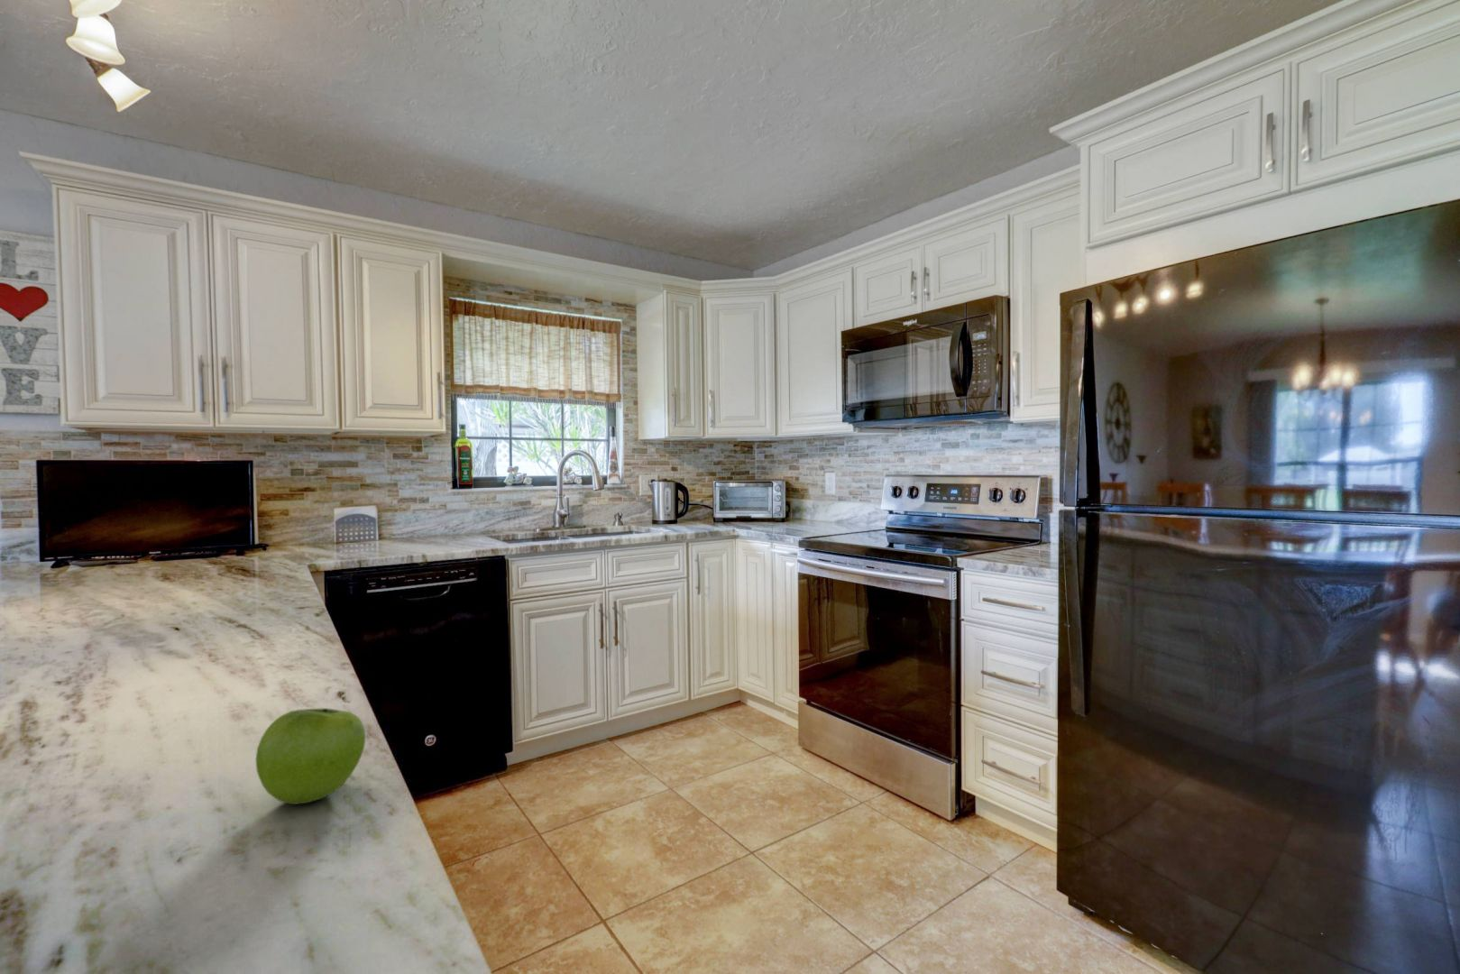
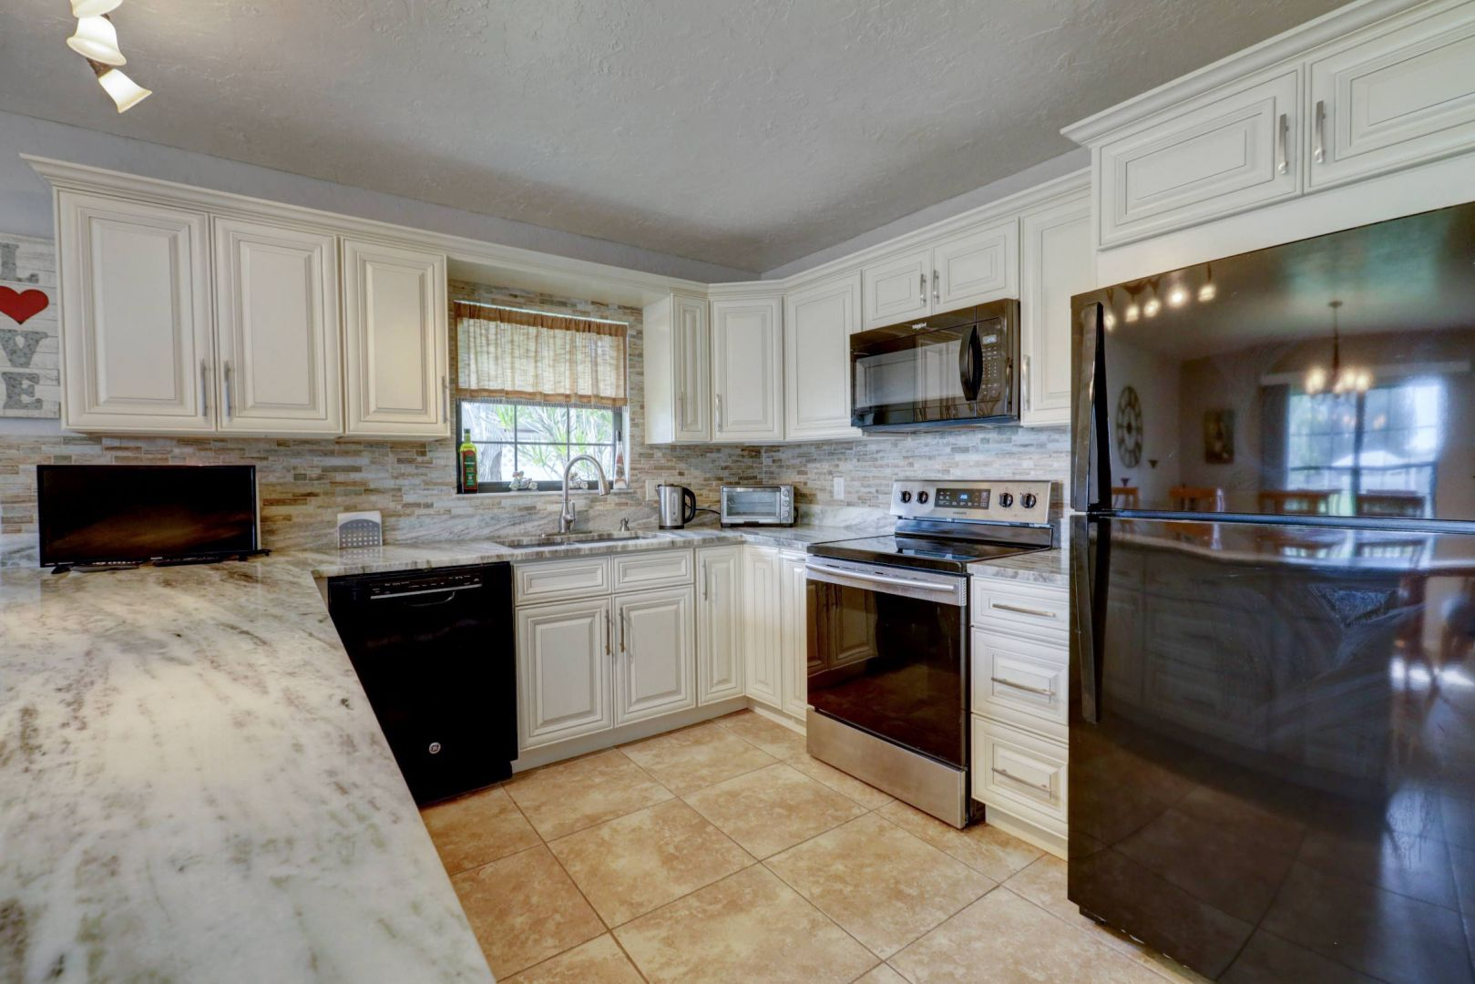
- fruit [255,707,366,806]
